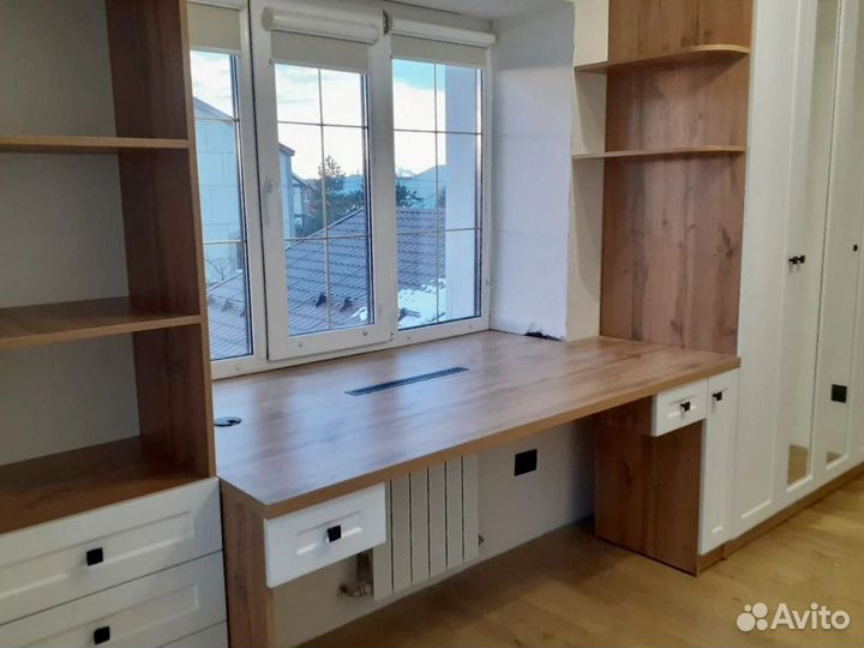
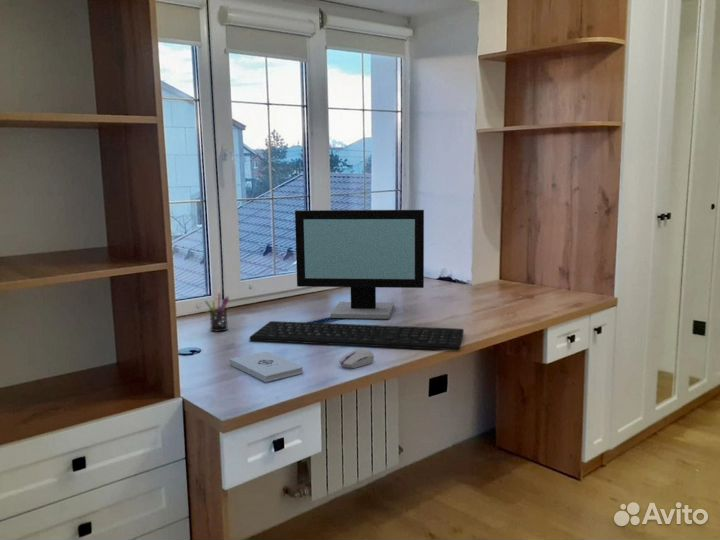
+ computer monitor [294,209,425,320]
+ keyboard [248,320,465,351]
+ notepad [228,351,304,383]
+ pen holder [204,292,230,333]
+ computer mouse [338,348,375,369]
